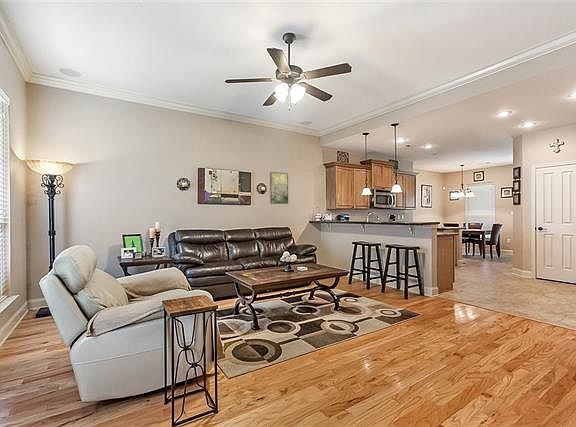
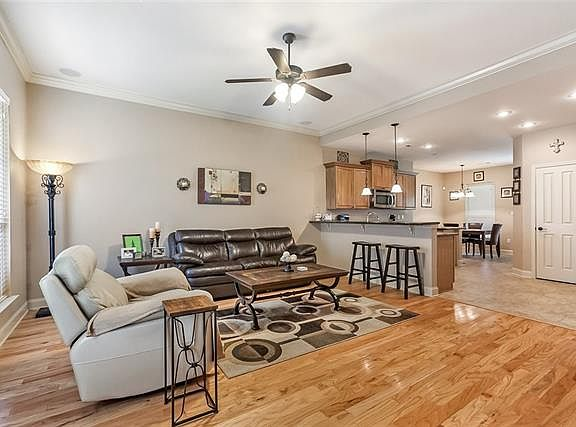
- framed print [269,171,289,205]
